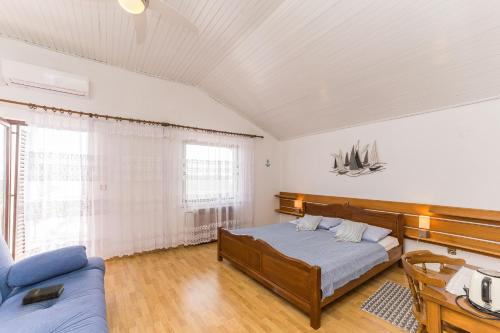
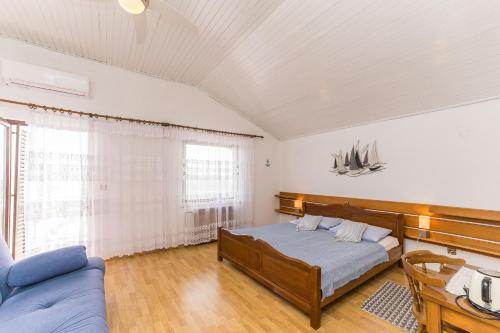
- hardback book [21,282,65,306]
